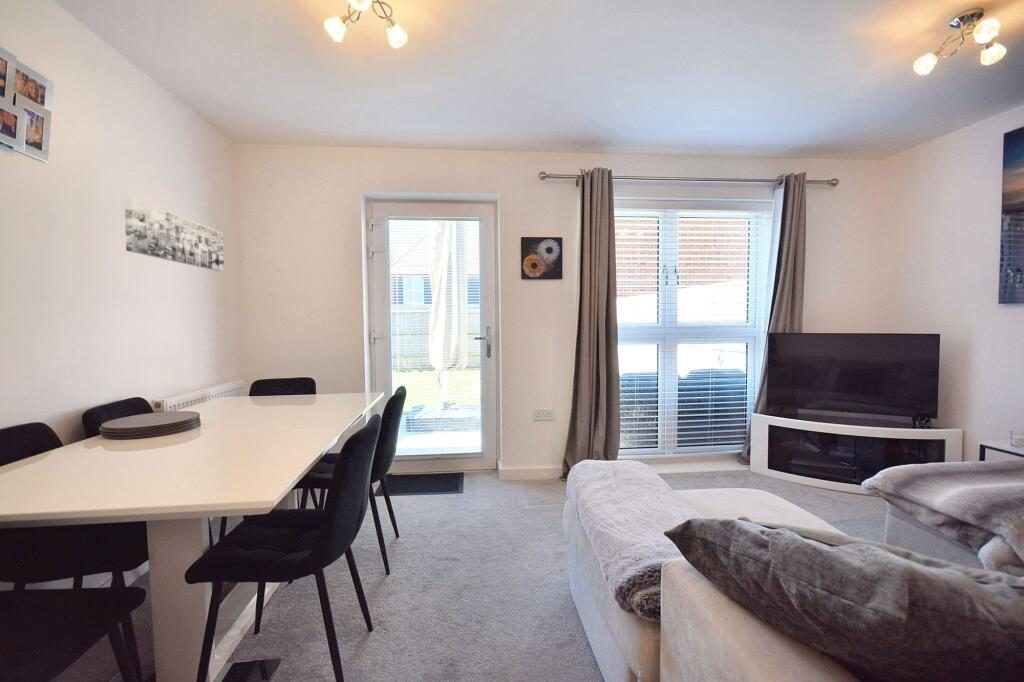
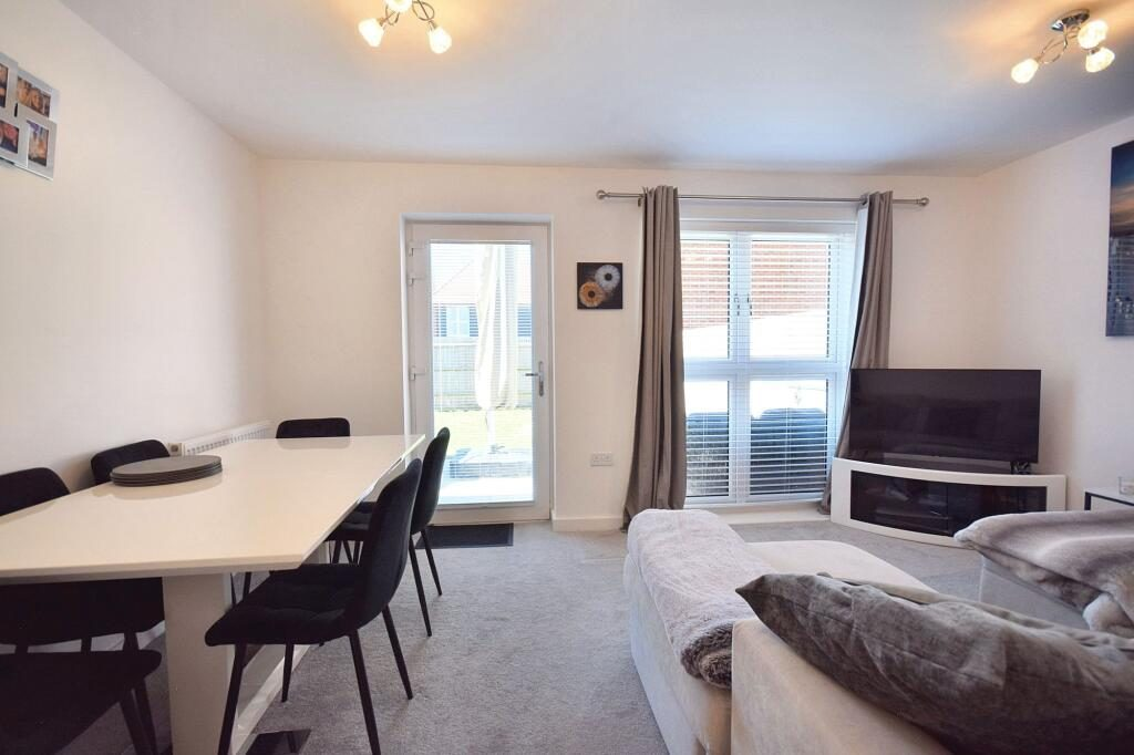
- wall art [124,197,225,272]
